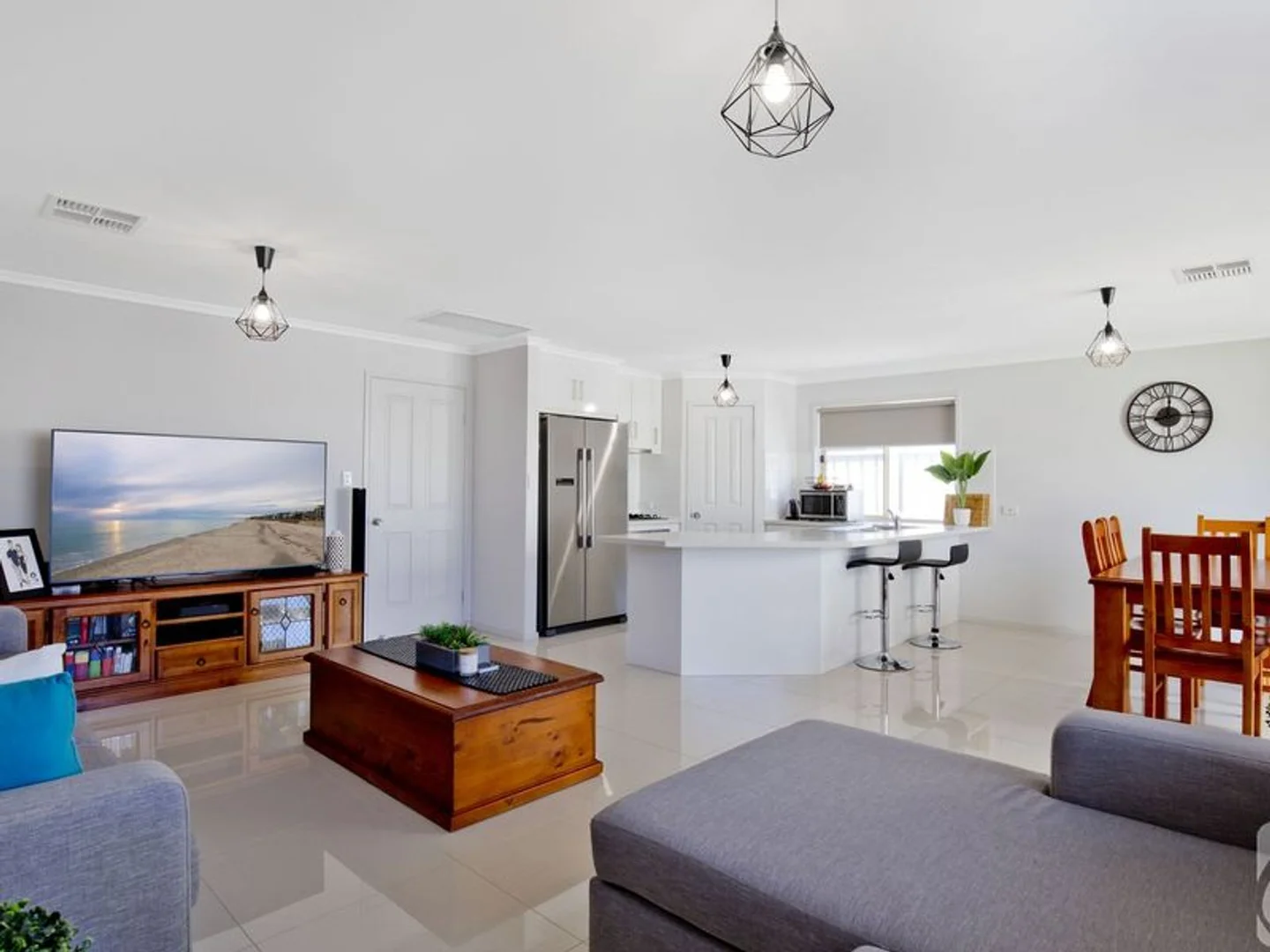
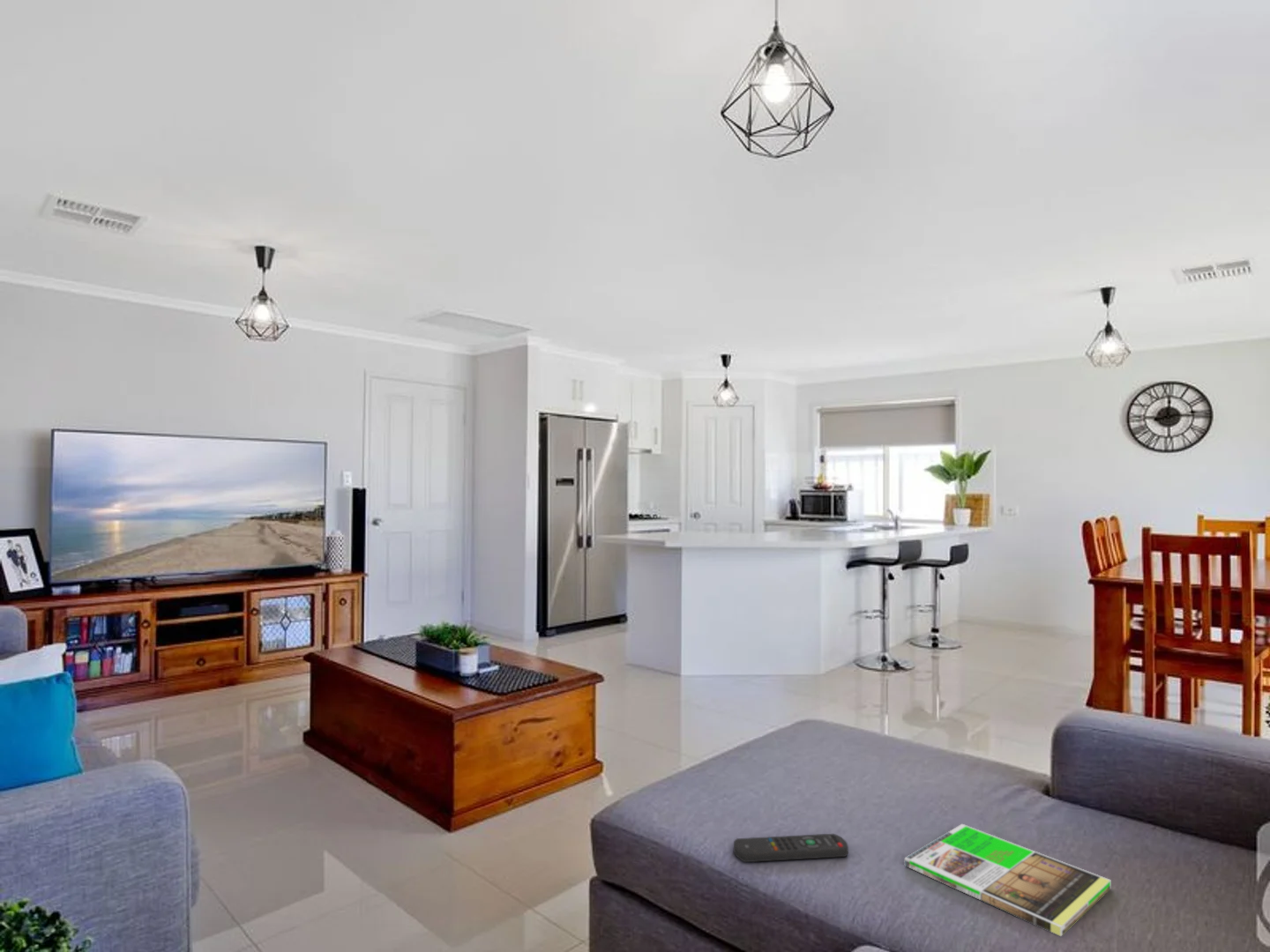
+ remote control [733,833,849,863]
+ magazine [904,823,1112,937]
